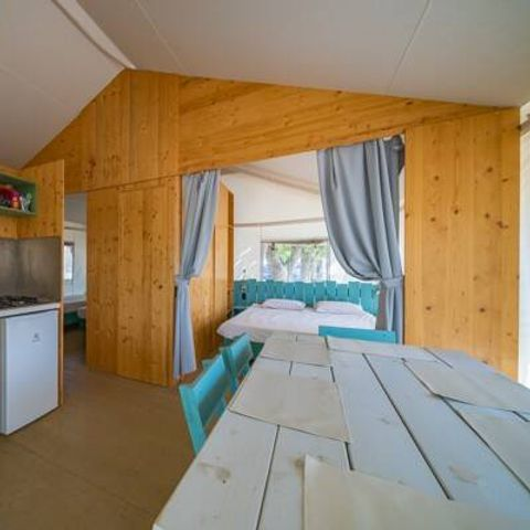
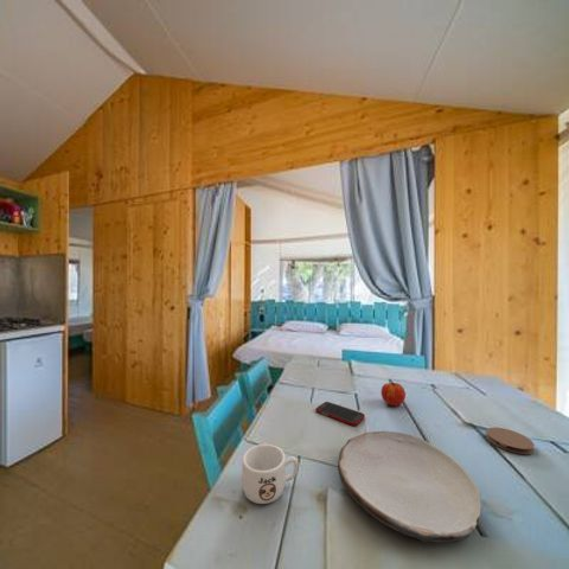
+ mug [241,443,299,505]
+ coaster [485,427,536,455]
+ cell phone [314,401,366,427]
+ fruit [381,381,407,407]
+ plate [337,430,482,543]
